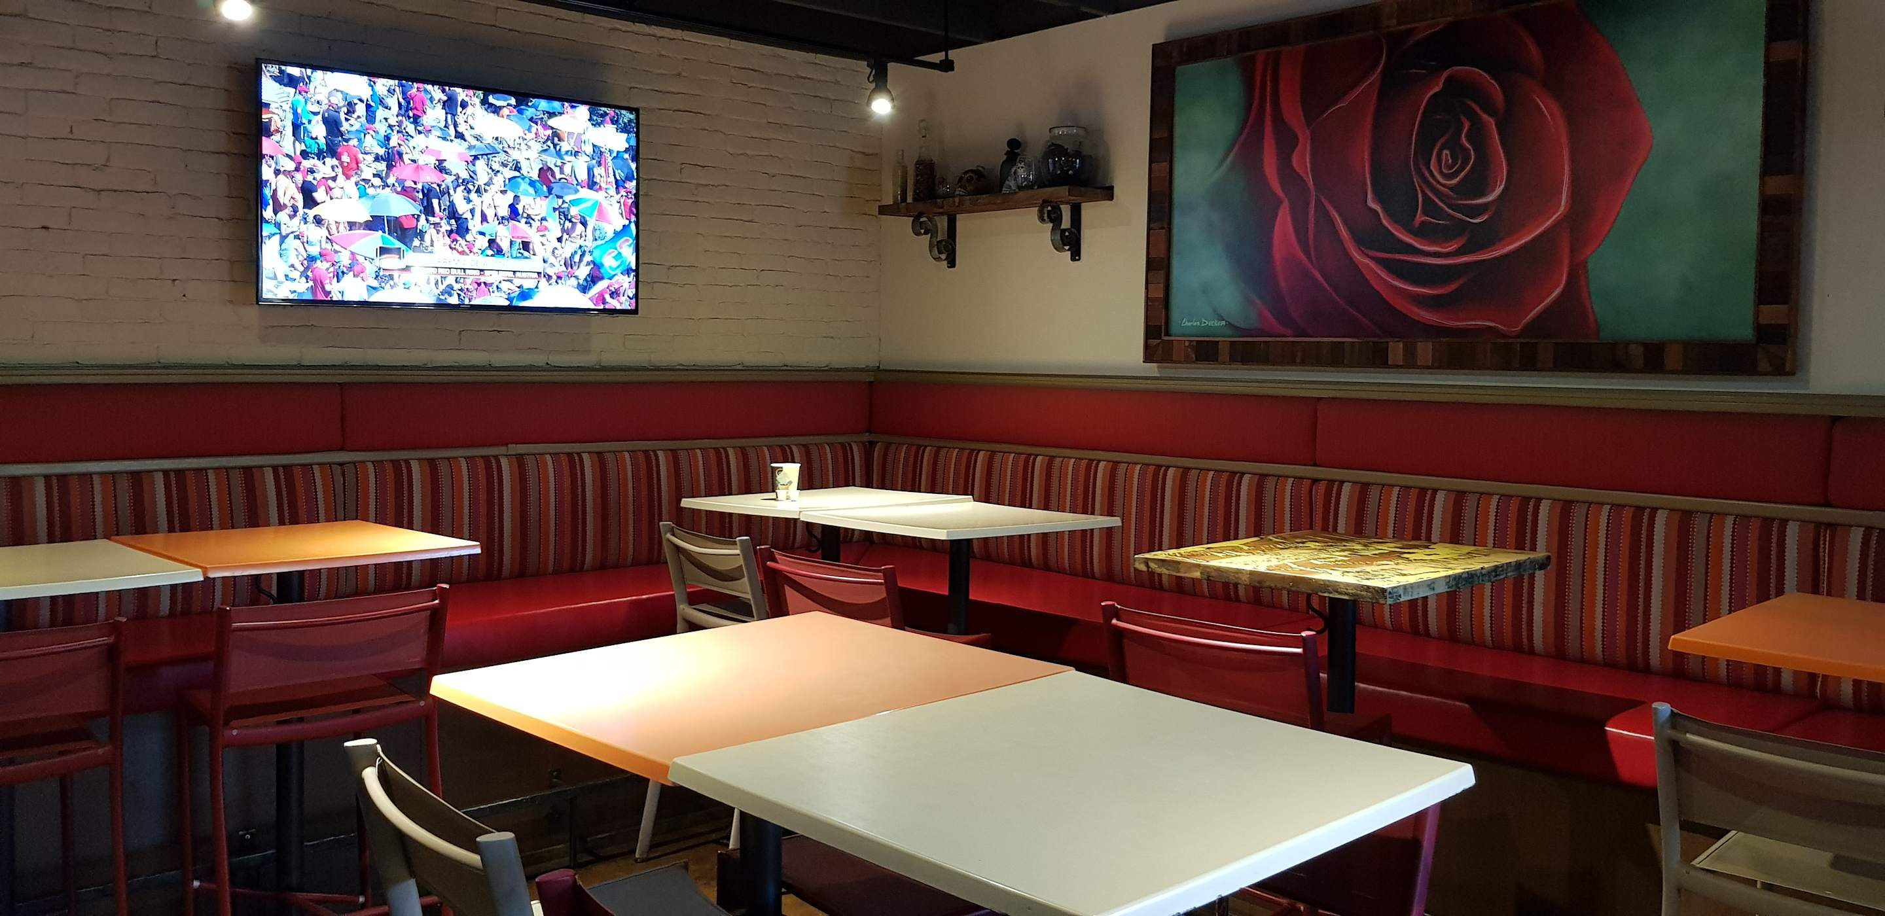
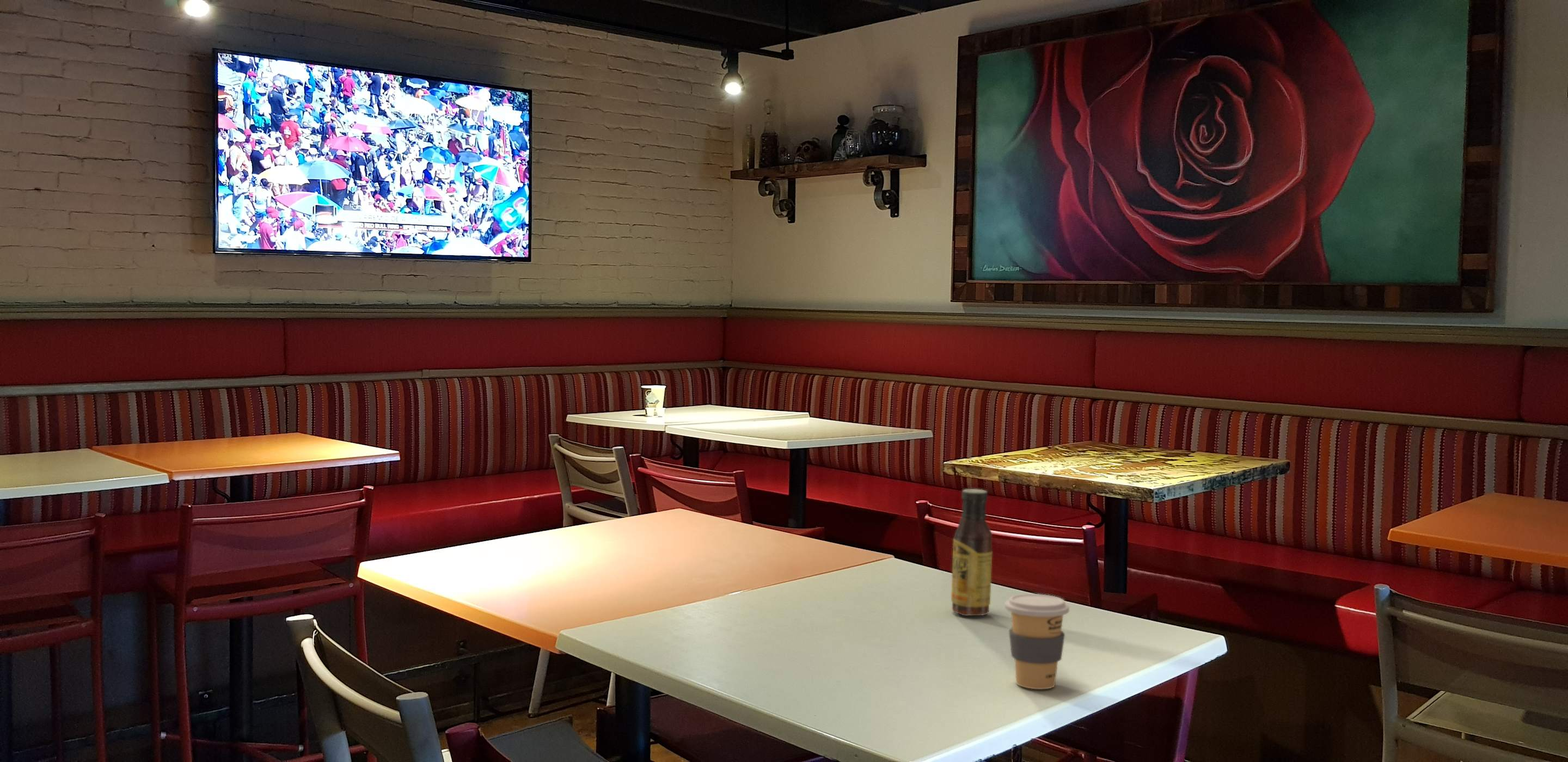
+ sauce bottle [951,488,993,616]
+ coffee cup [1004,593,1070,690]
